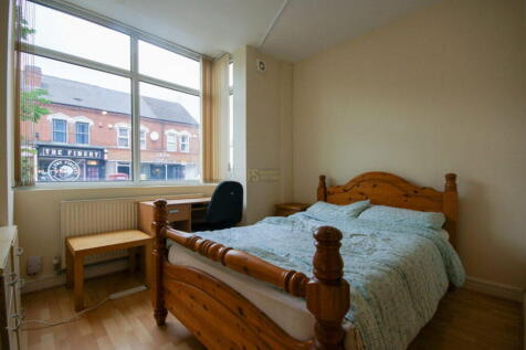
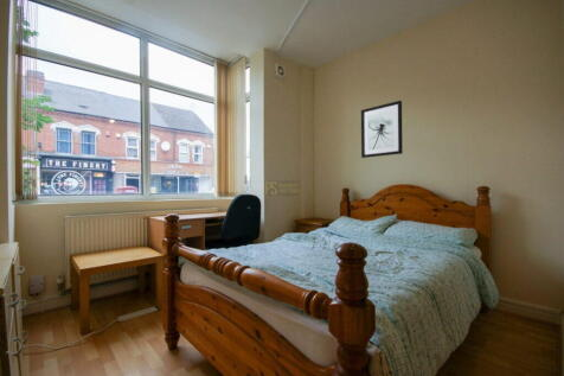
+ wall art [360,100,404,159]
